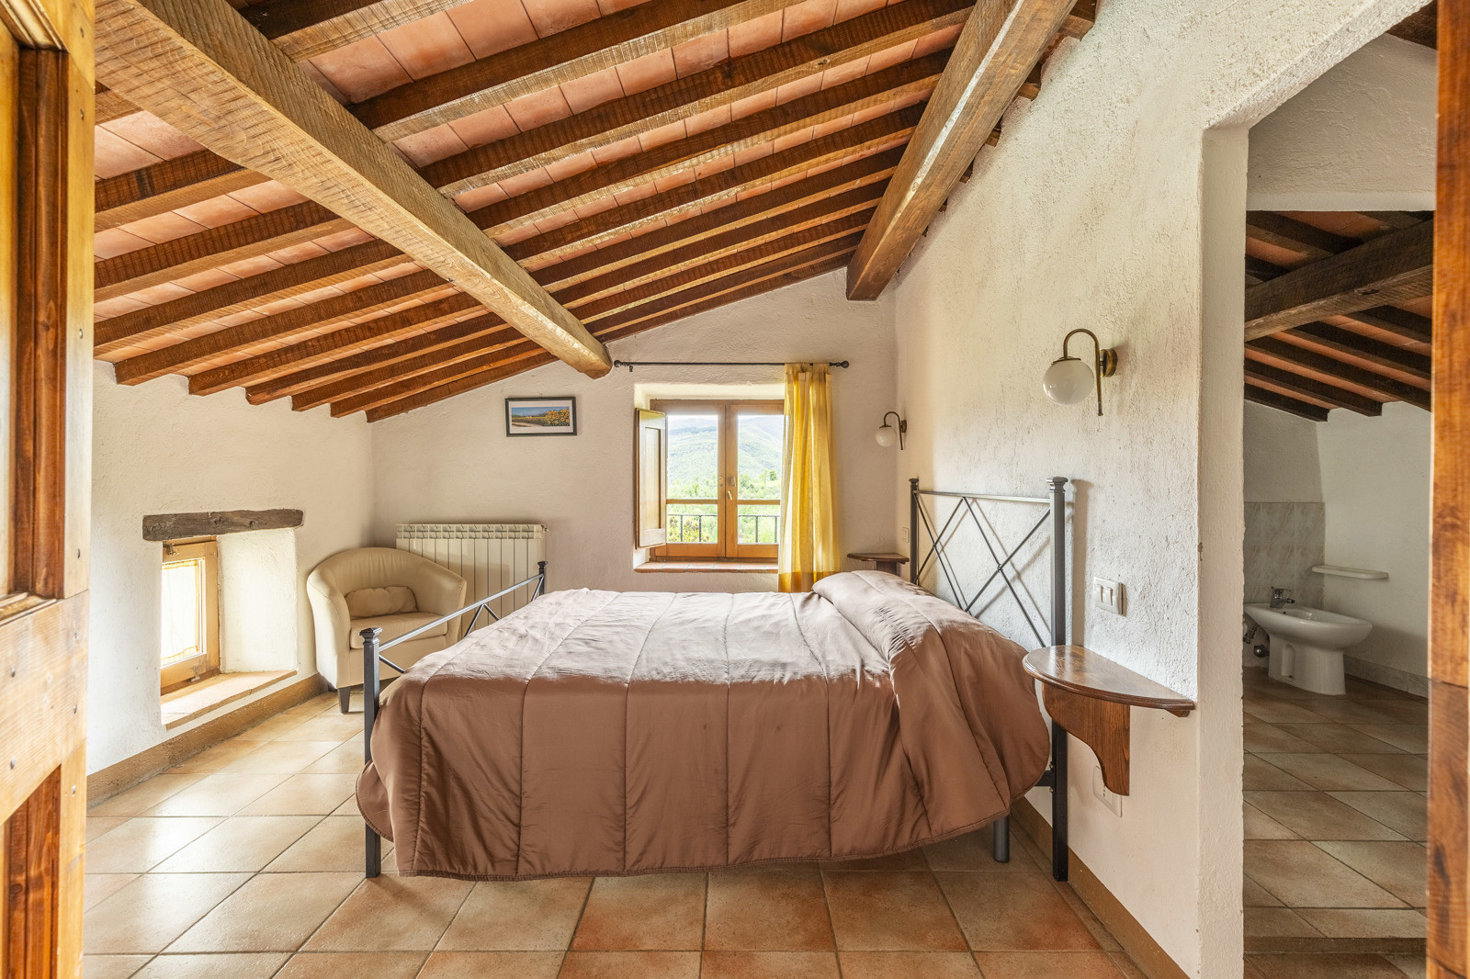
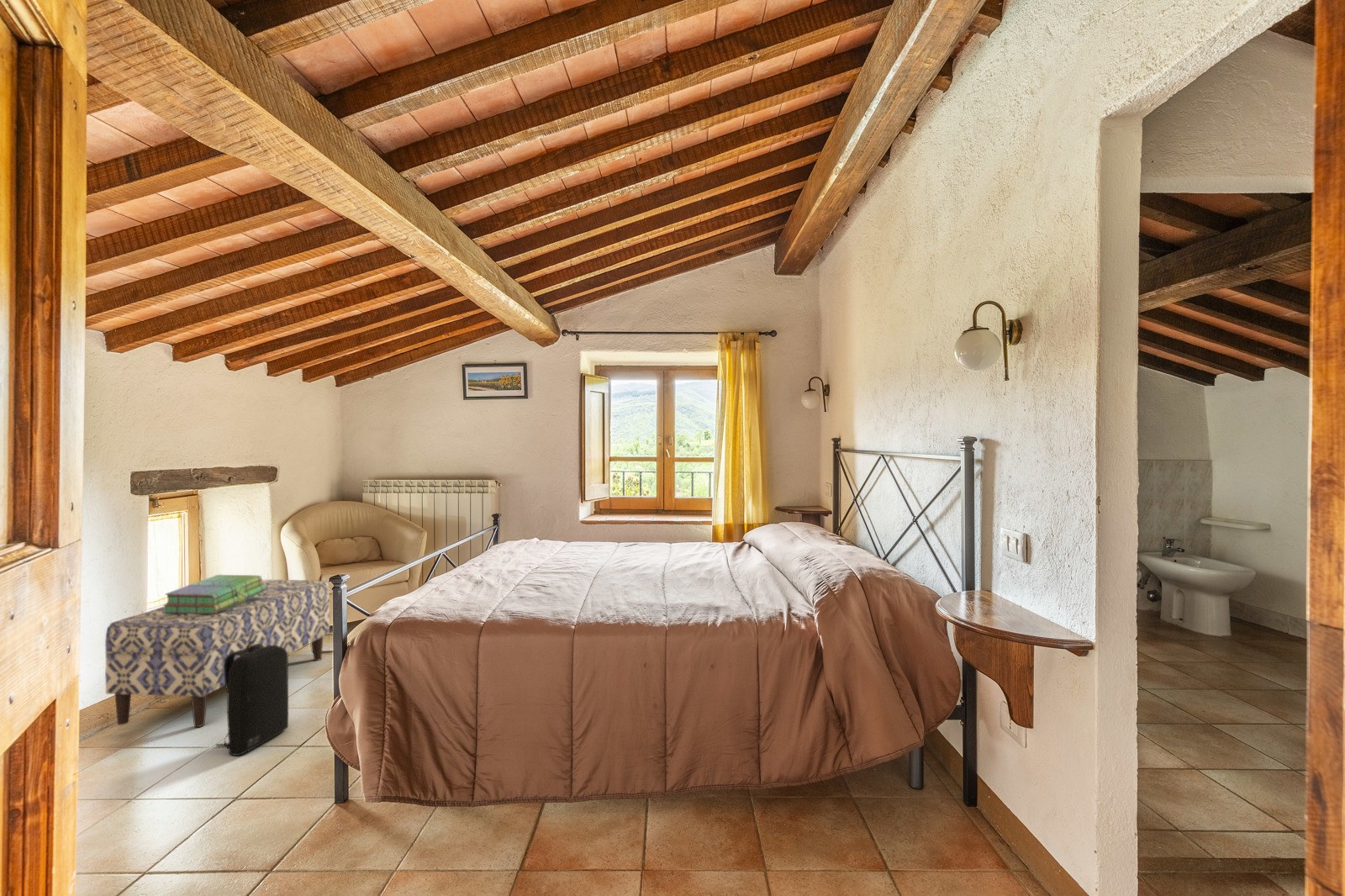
+ stack of books [161,574,266,614]
+ bench [104,579,330,728]
+ backpack [215,640,289,756]
